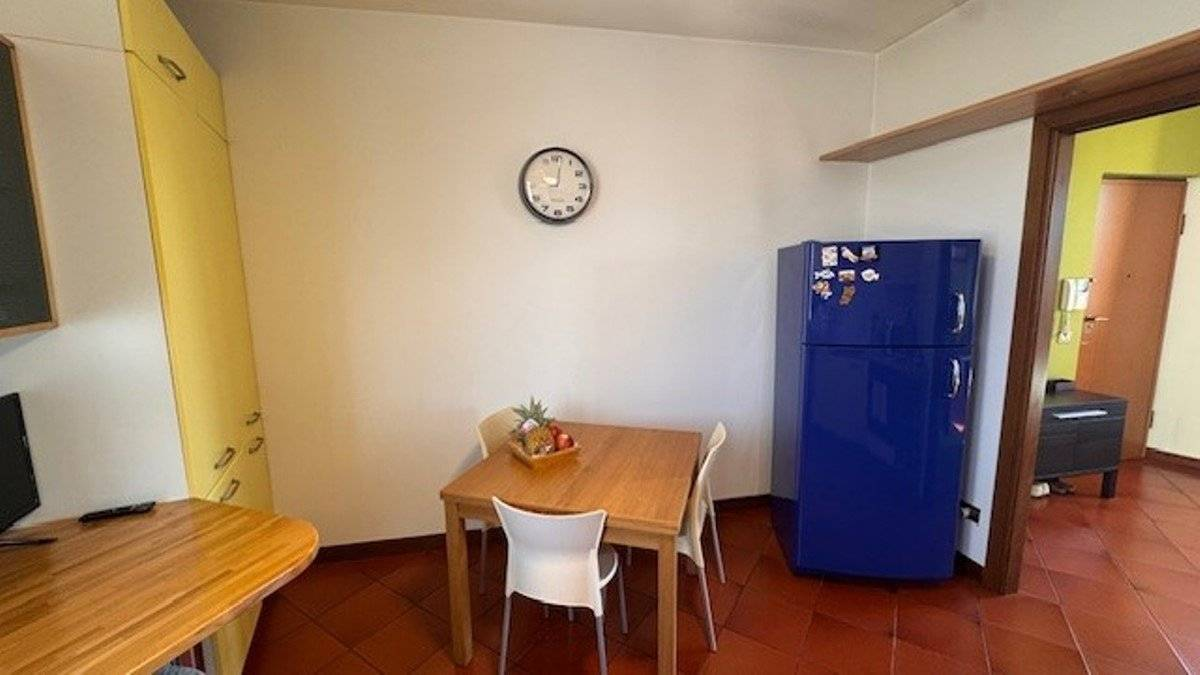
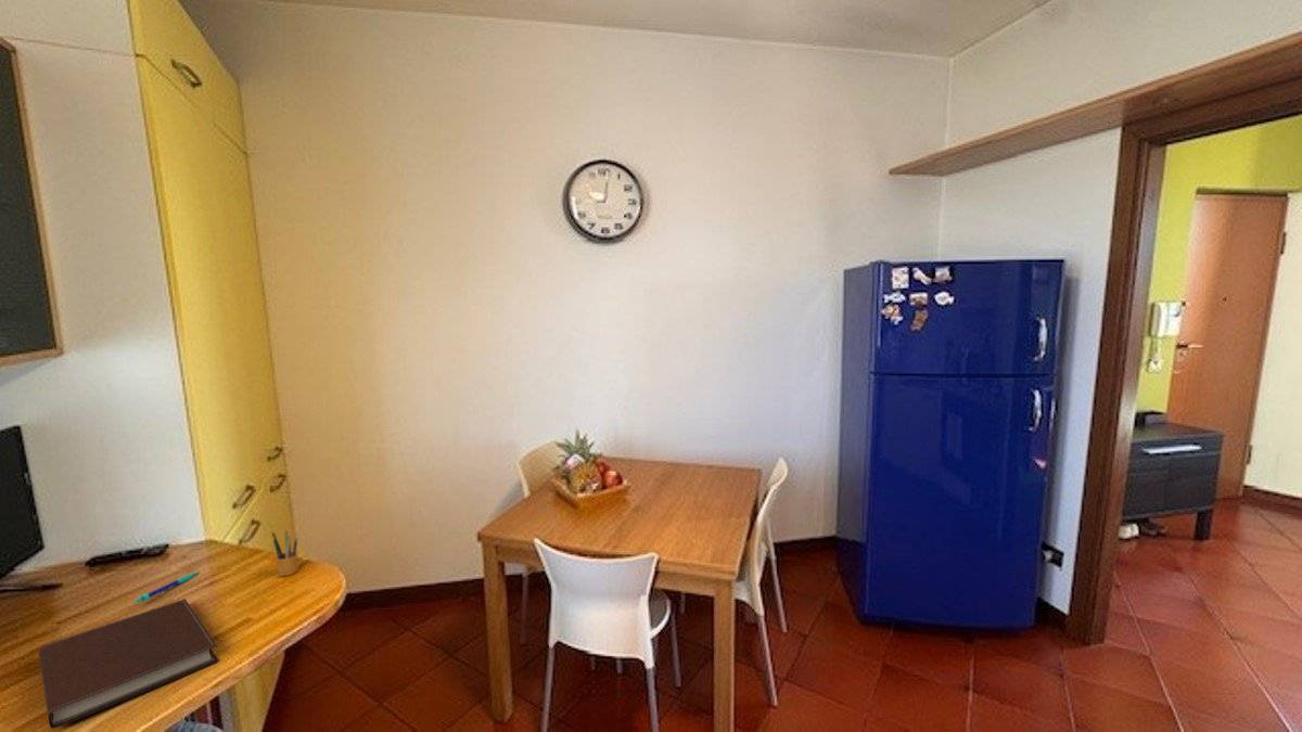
+ pen [135,570,201,604]
+ notebook [38,598,219,730]
+ pencil box [271,528,299,577]
